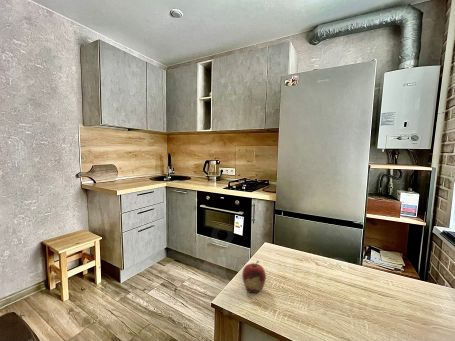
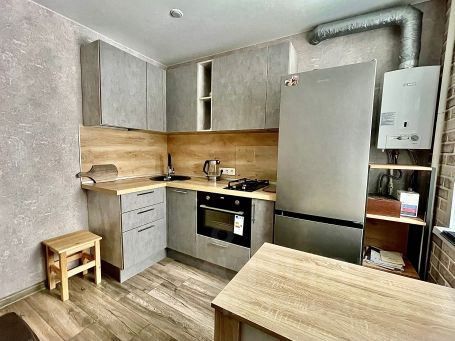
- fruit [241,260,267,294]
